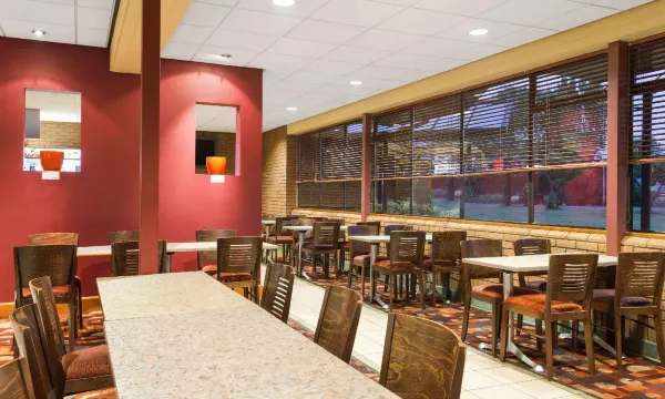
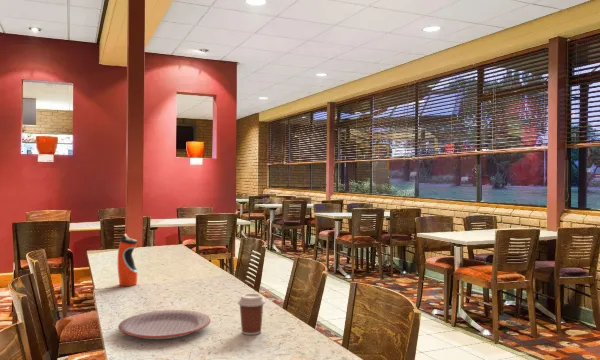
+ plate [117,309,211,340]
+ coffee cup [237,293,266,336]
+ water bottle [117,232,138,287]
